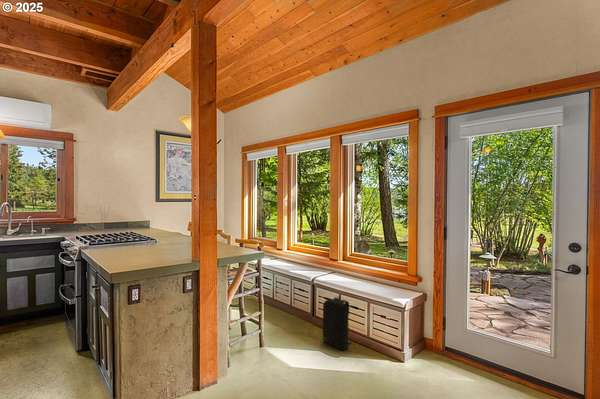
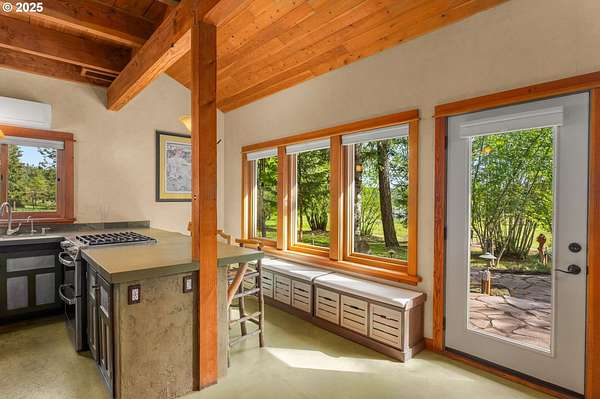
- backpack [322,295,353,351]
